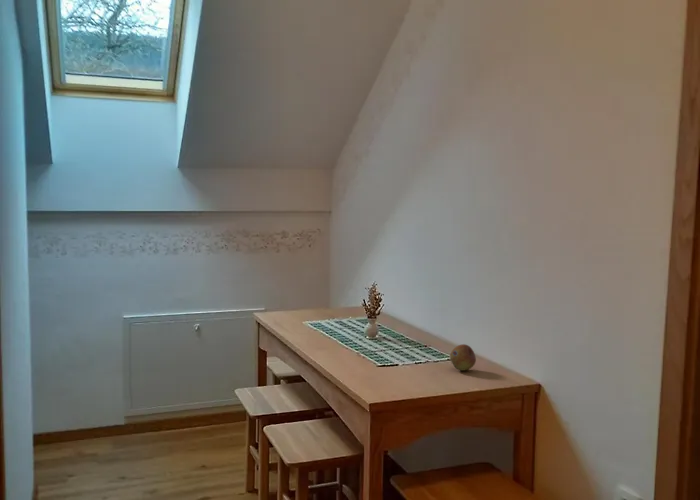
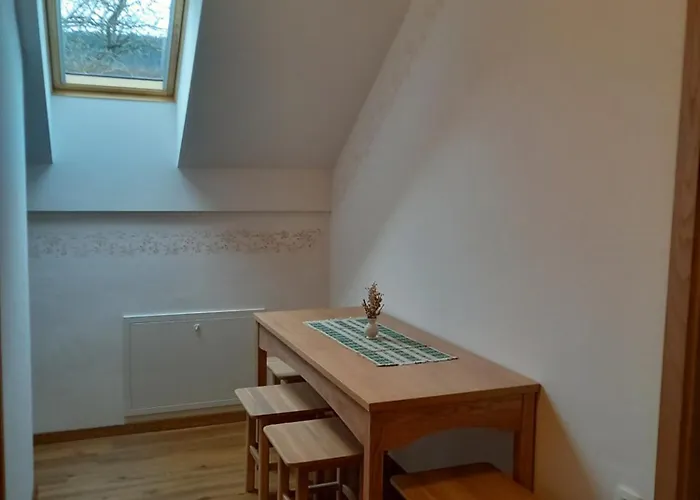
- fruit [449,343,477,372]
